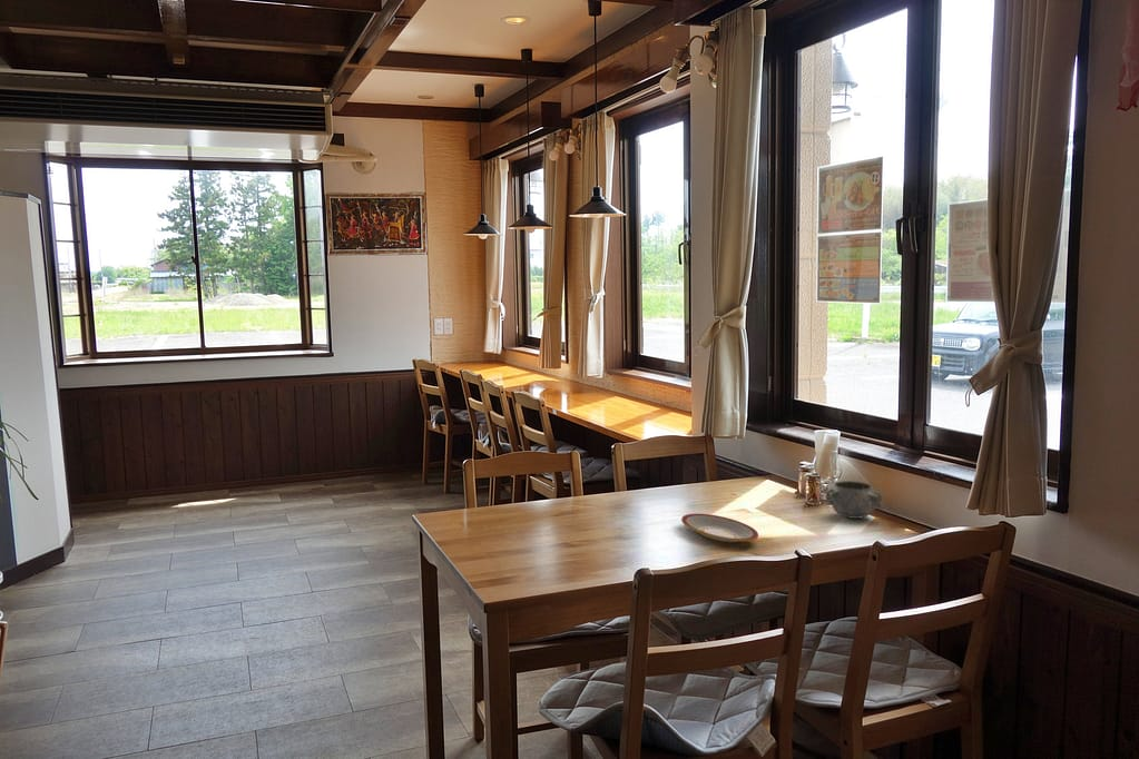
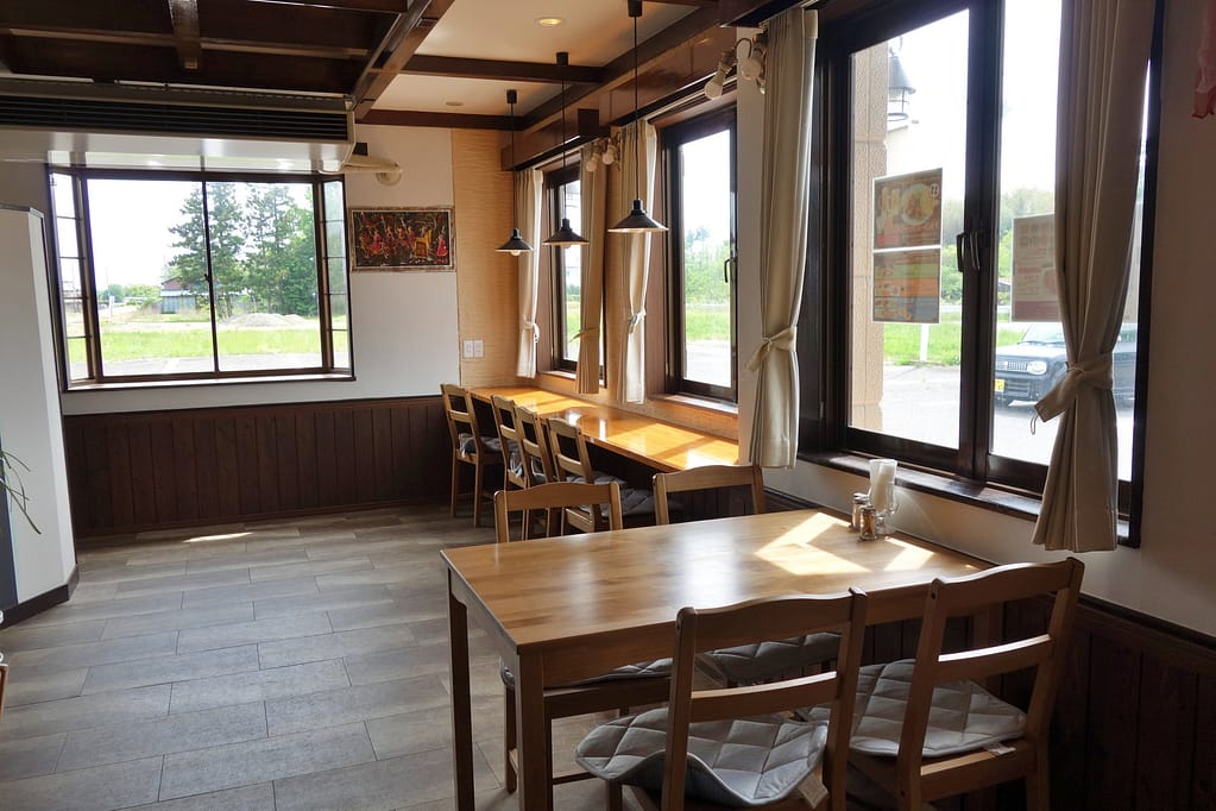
- decorative bowl [825,480,883,520]
- plate [680,512,759,543]
